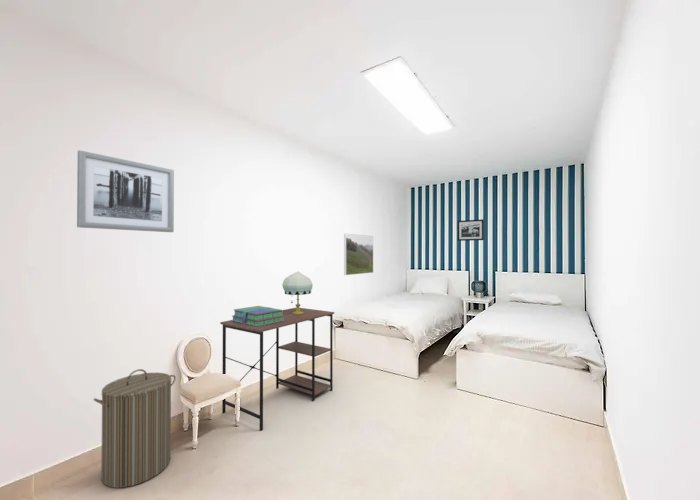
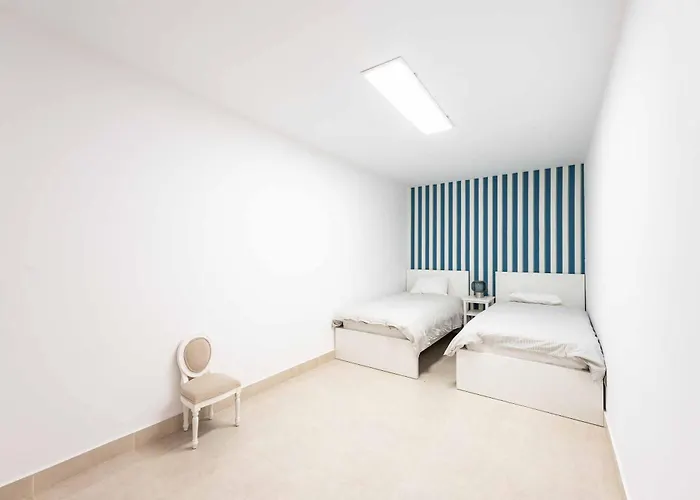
- laundry hamper [93,368,177,489]
- table lamp [281,270,313,314]
- picture frame [457,218,485,242]
- stack of books [231,305,284,326]
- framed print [343,233,374,276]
- wall art [76,149,175,233]
- desk [219,306,335,432]
